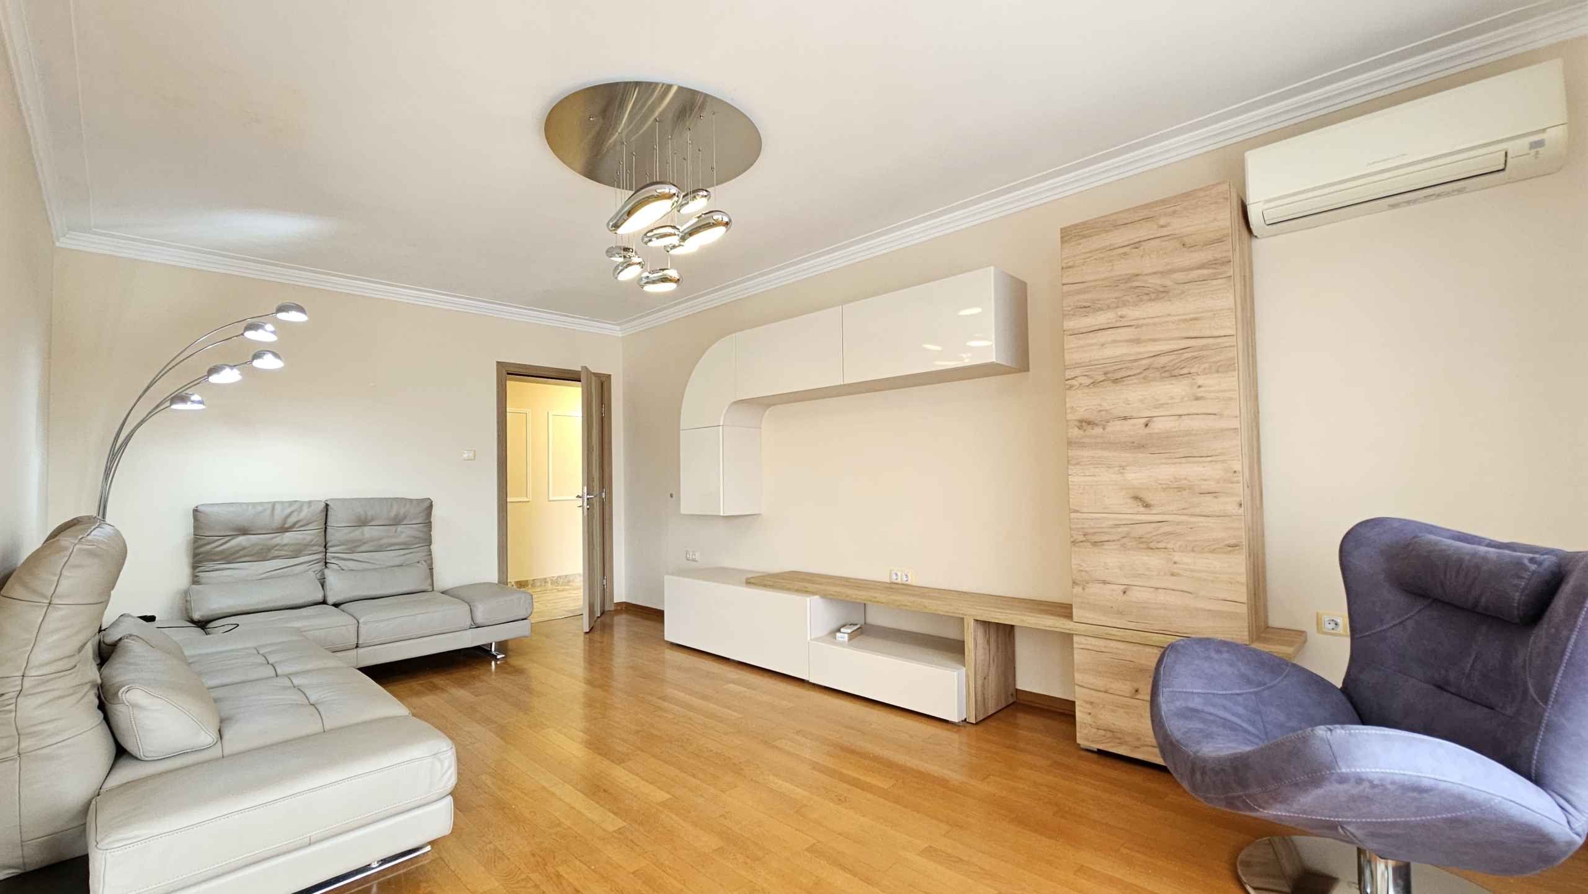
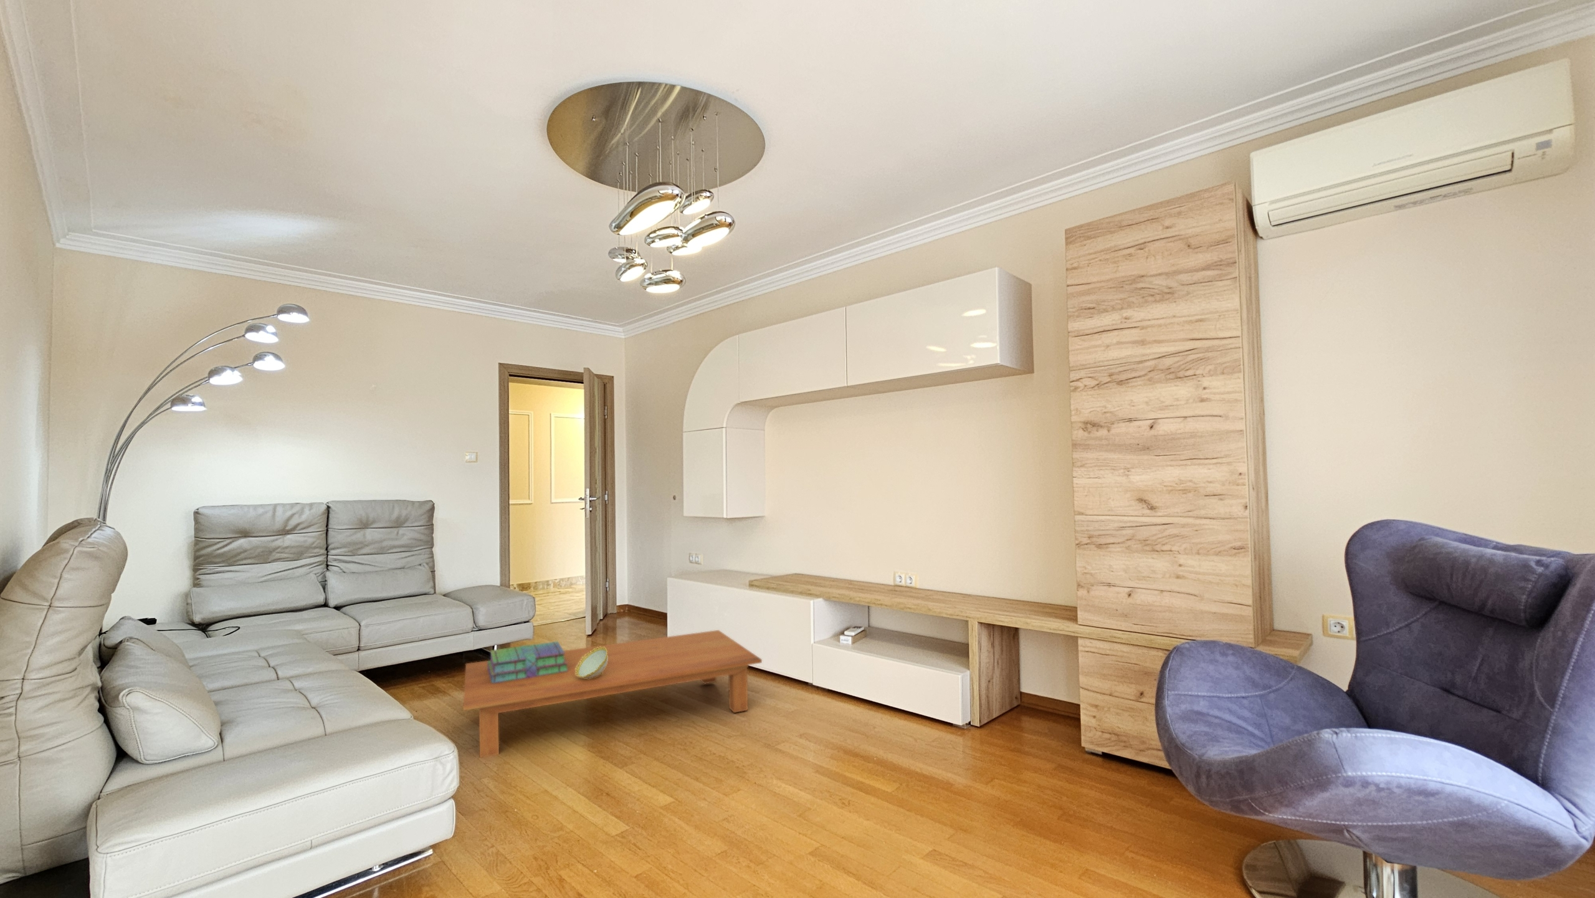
+ decorative bowl [575,646,608,679]
+ stack of books [487,641,569,683]
+ coffee table [462,630,762,759]
